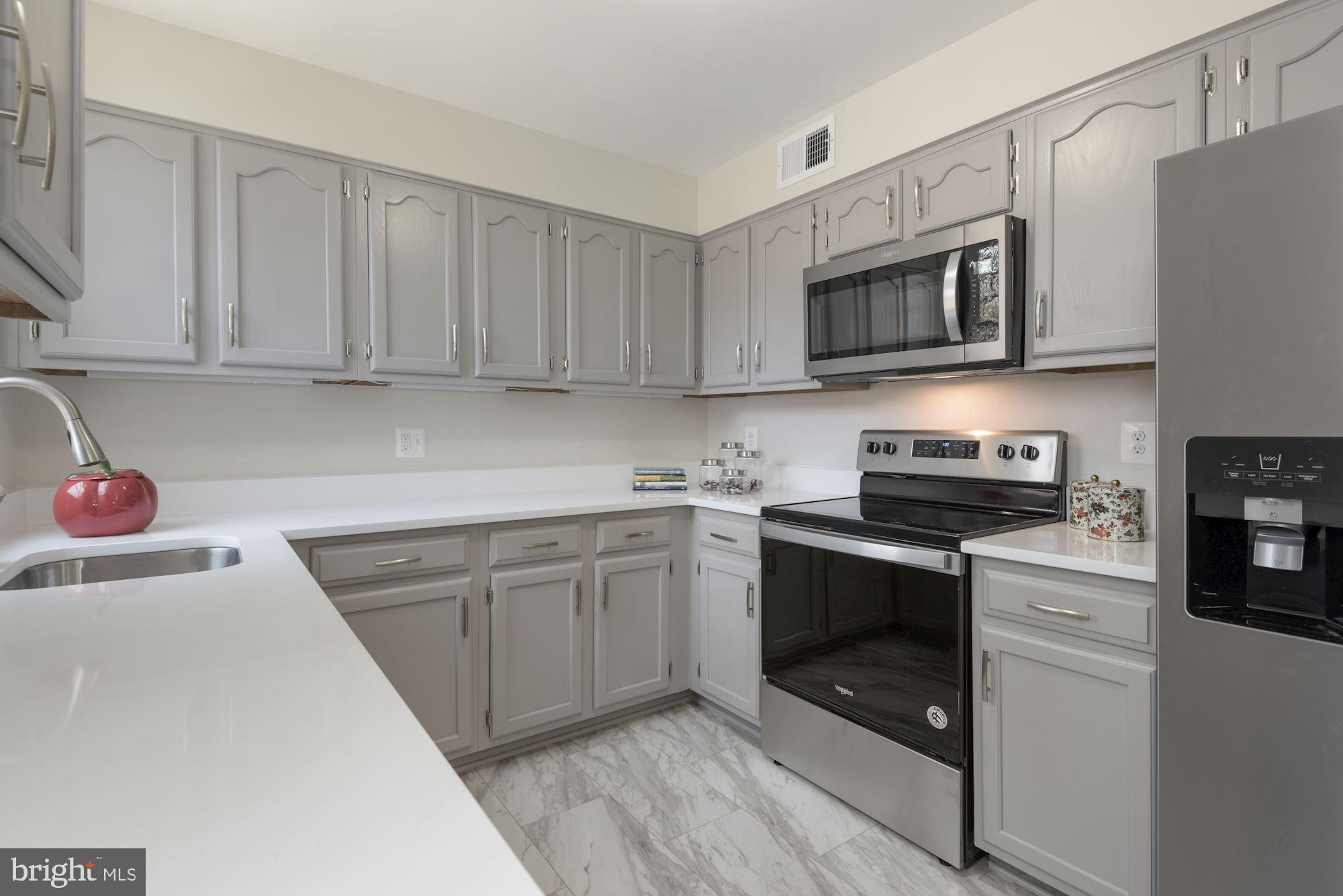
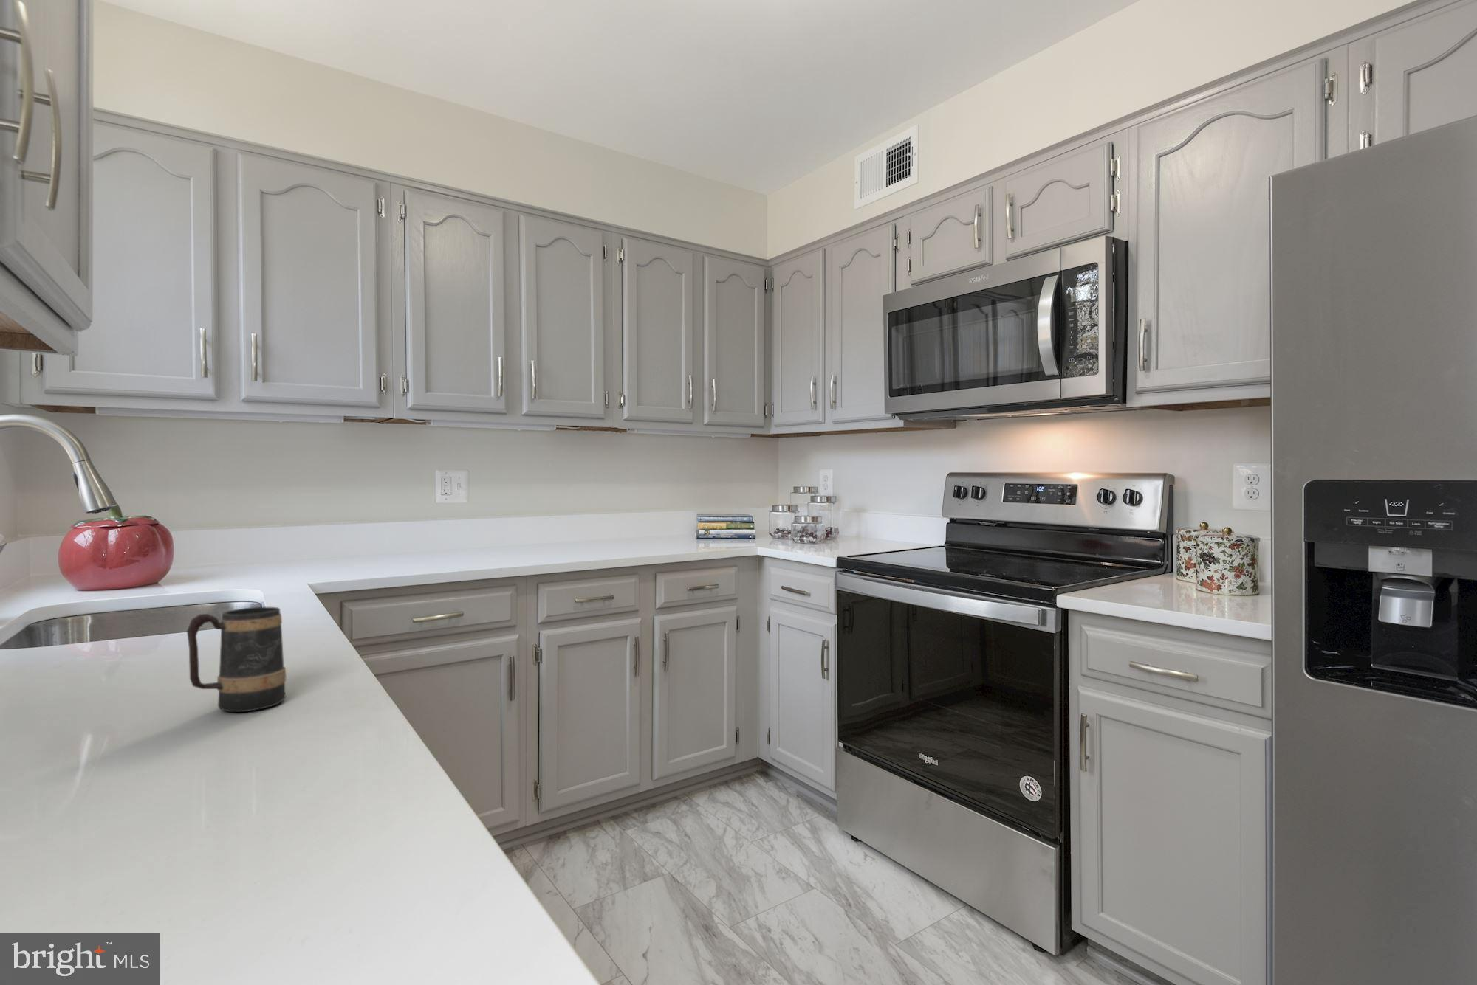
+ mug [186,607,287,712]
